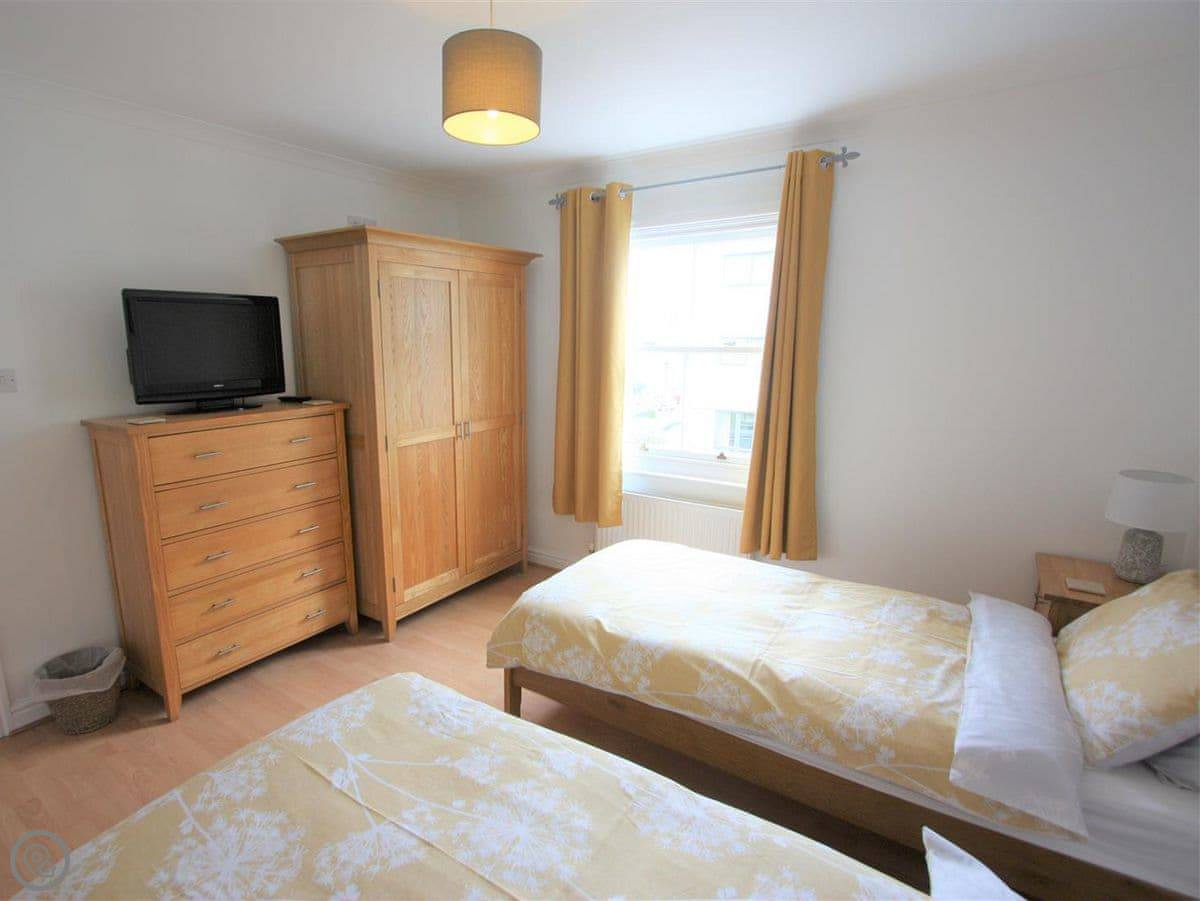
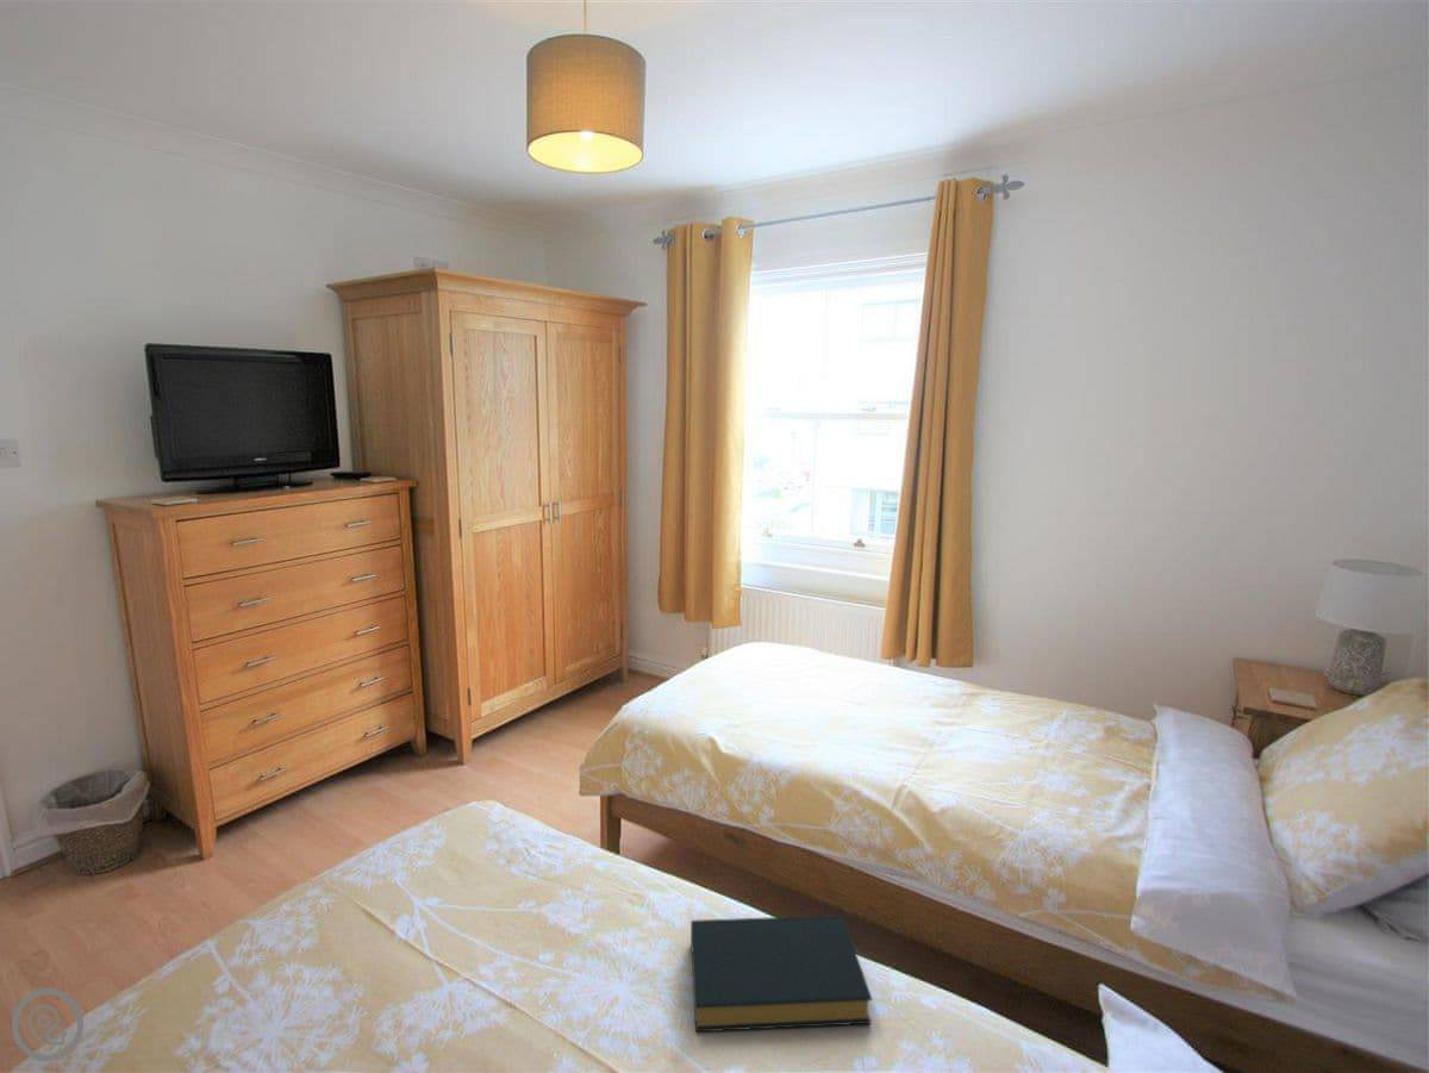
+ hardback book [689,913,874,1033]
